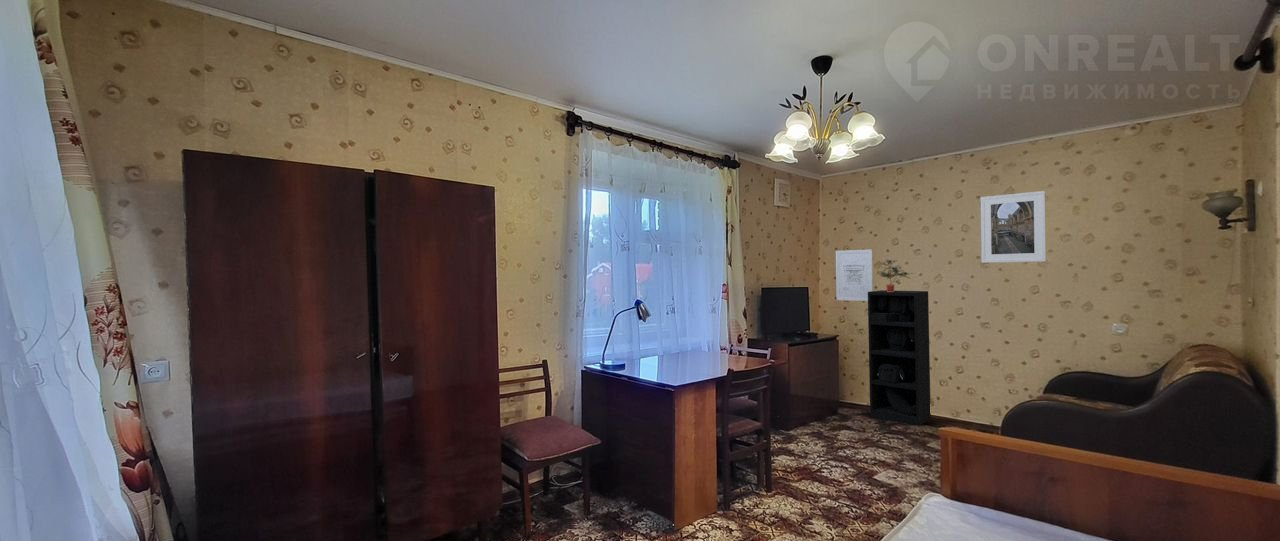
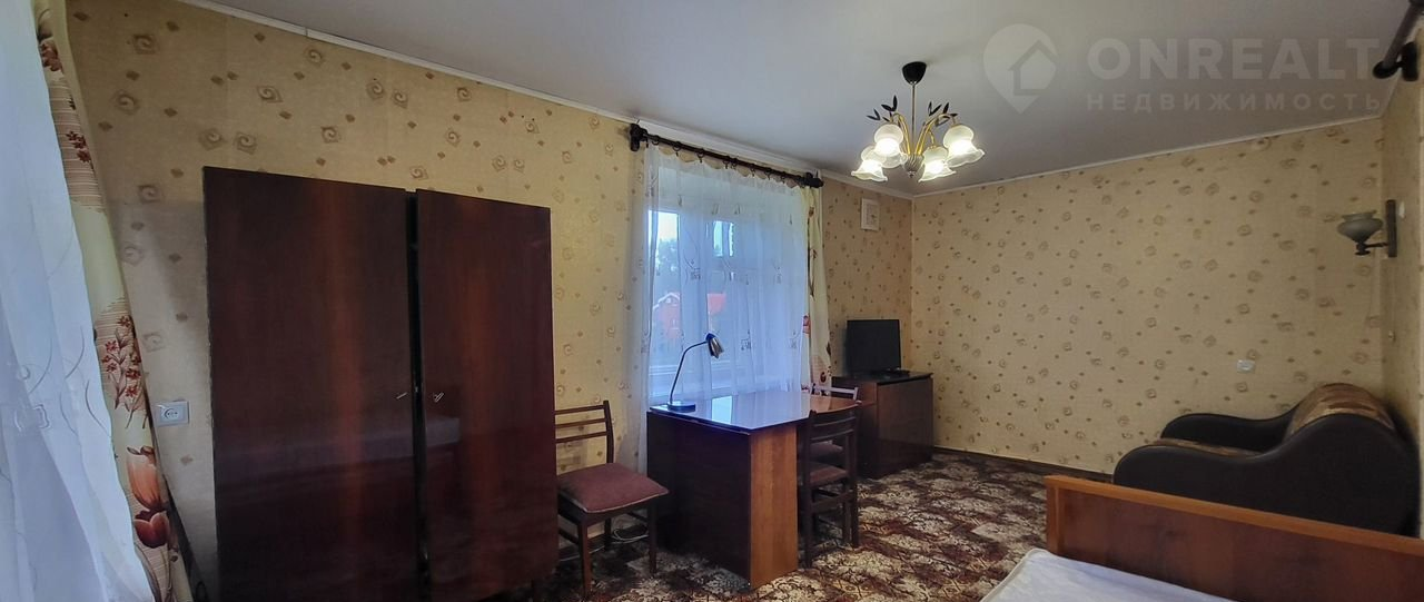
- potted plant [876,258,915,292]
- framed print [980,190,1047,264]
- wall art [835,248,874,302]
- shelving unit [867,289,932,427]
